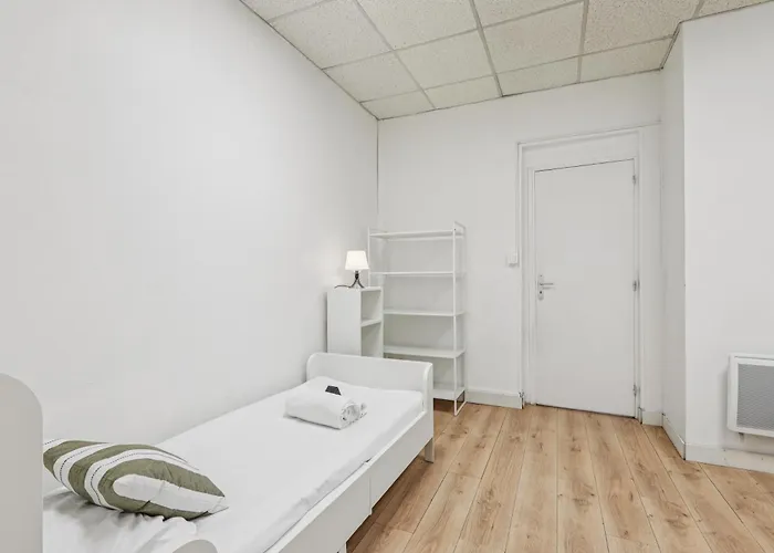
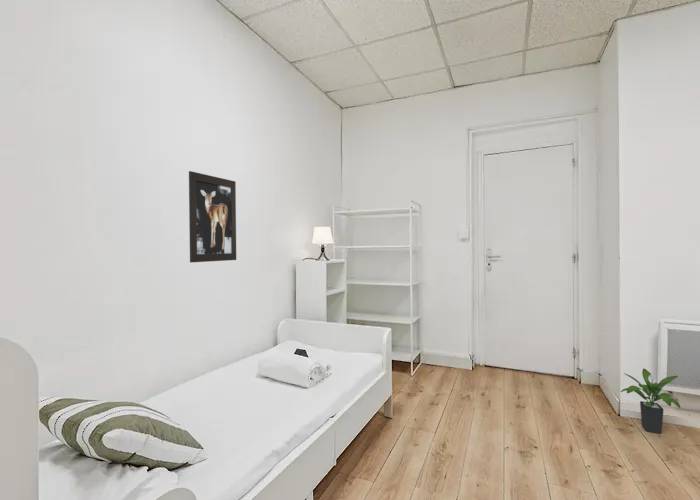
+ wall art [188,170,237,263]
+ potted plant [620,368,681,435]
